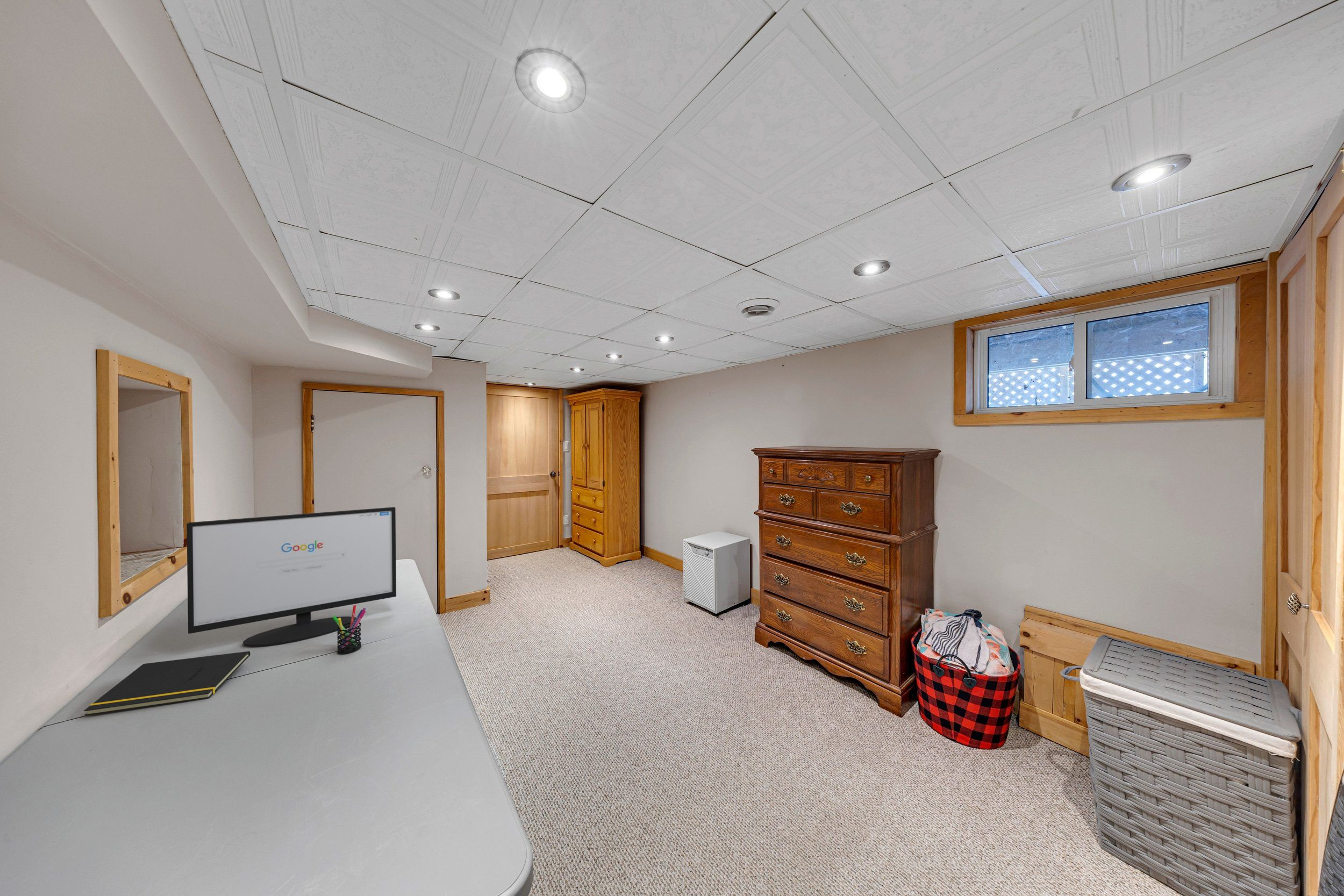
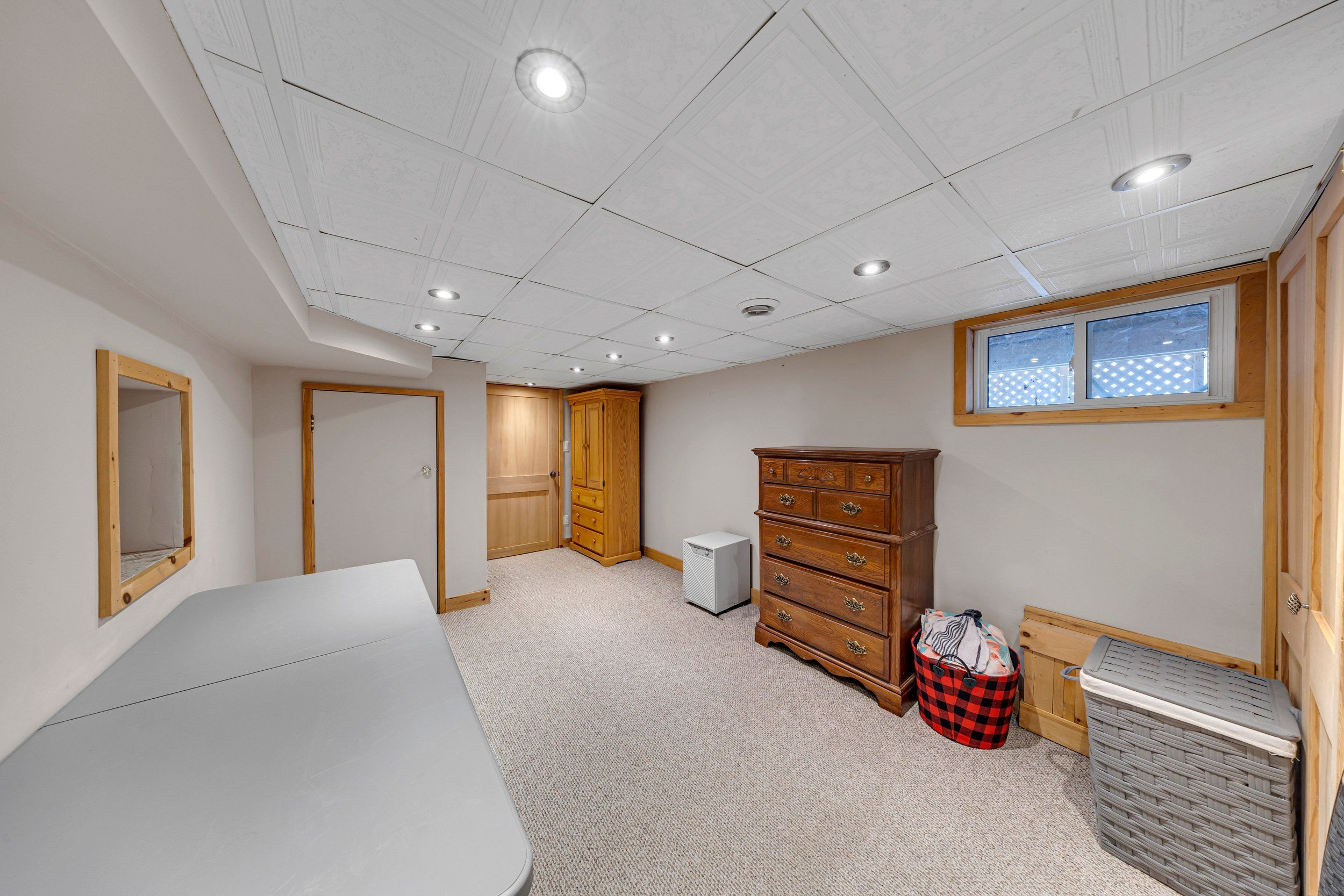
- pen holder [332,605,367,654]
- notepad [83,650,251,716]
- computer monitor [186,506,397,647]
